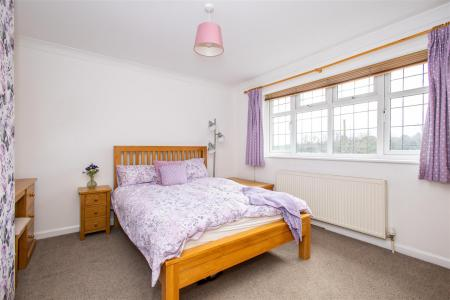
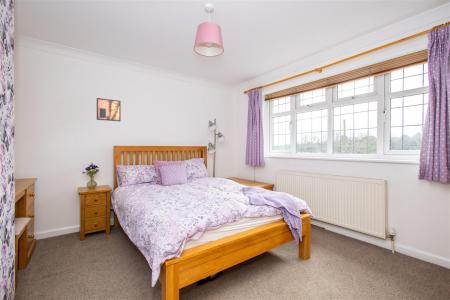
+ wall art [96,97,122,122]
